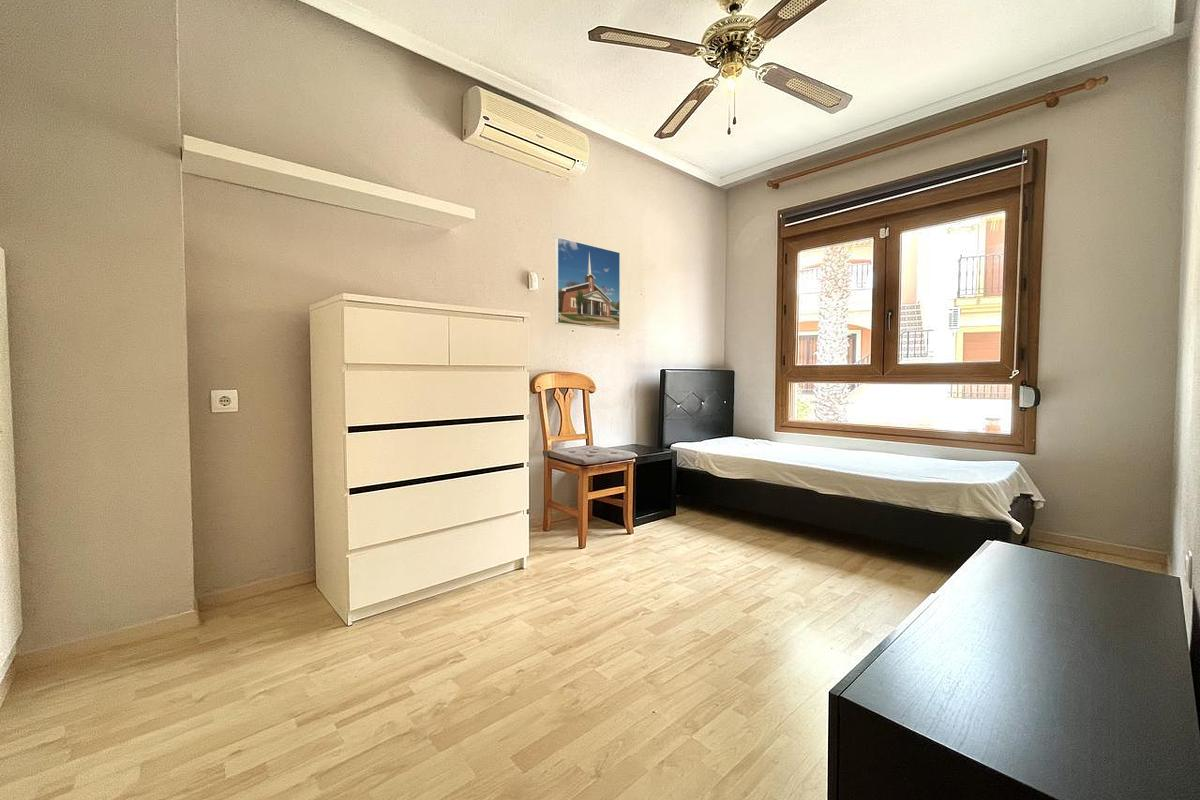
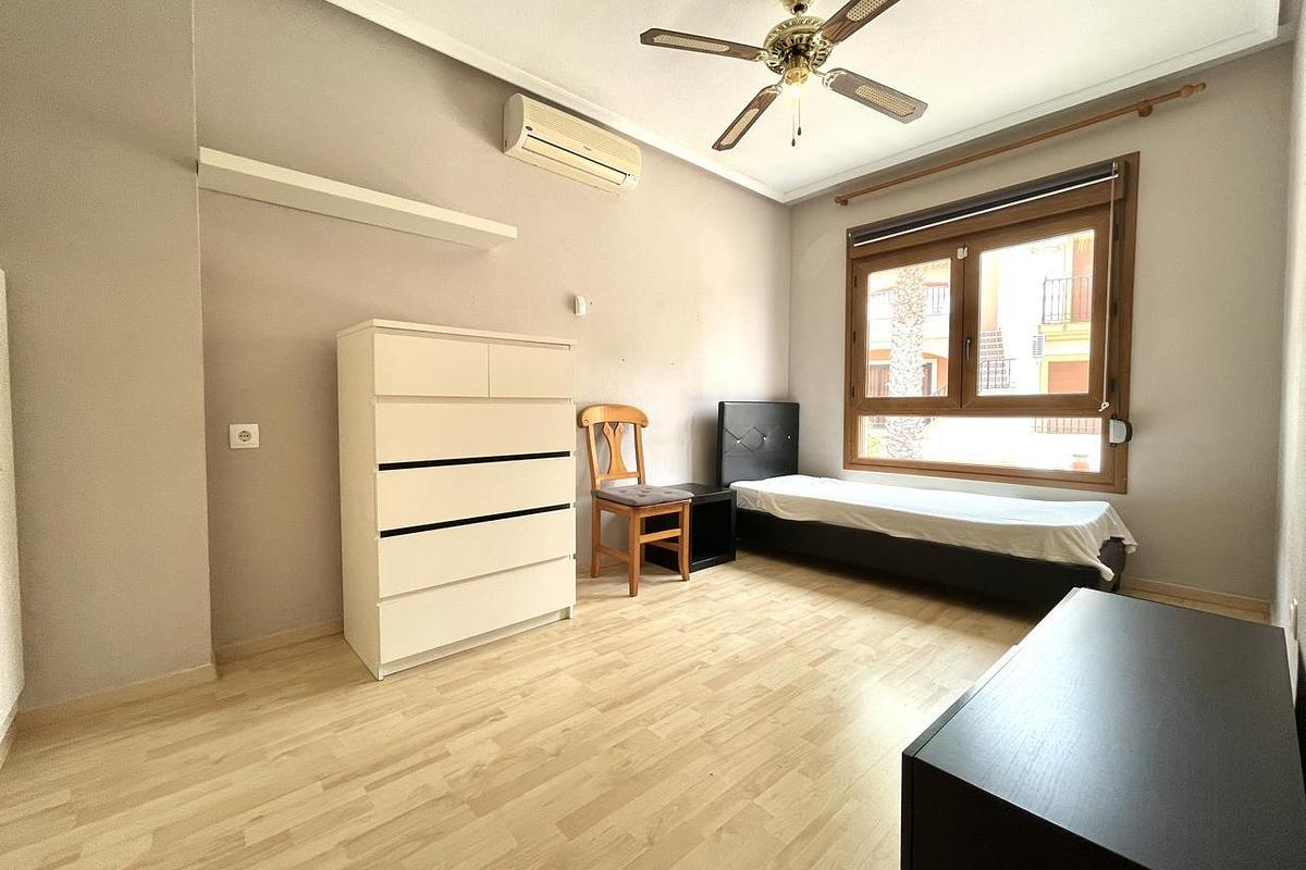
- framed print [554,236,621,331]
